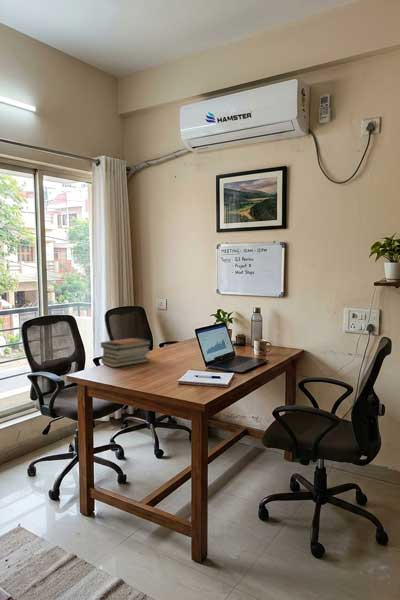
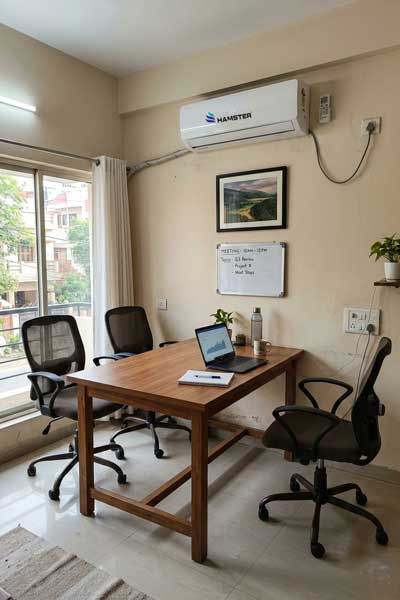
- book stack [100,337,152,368]
